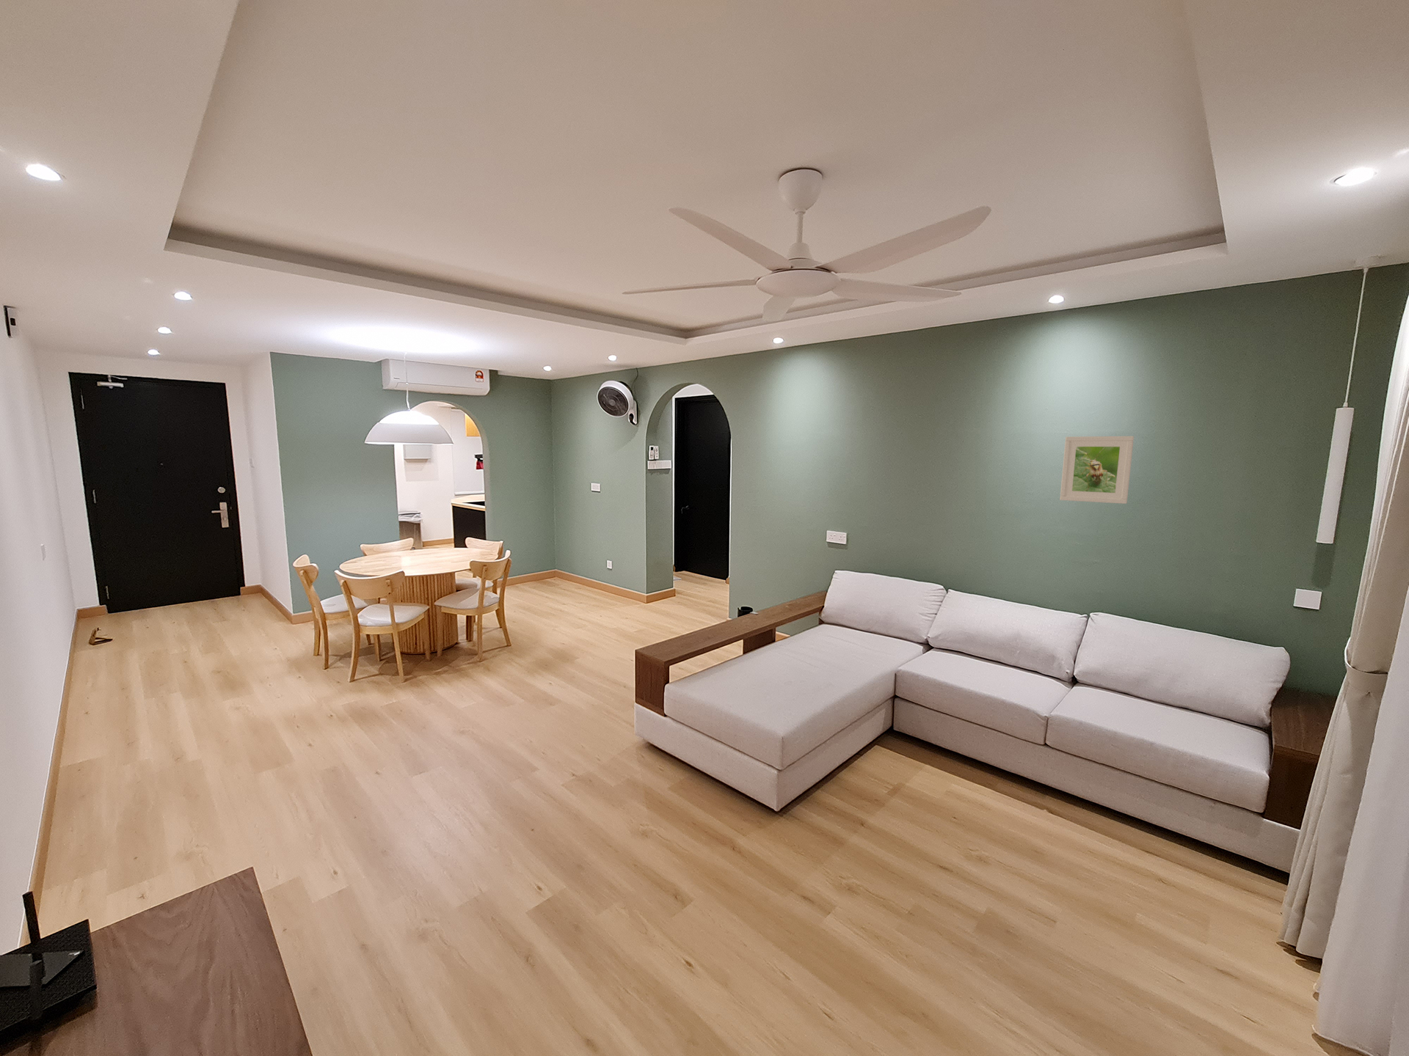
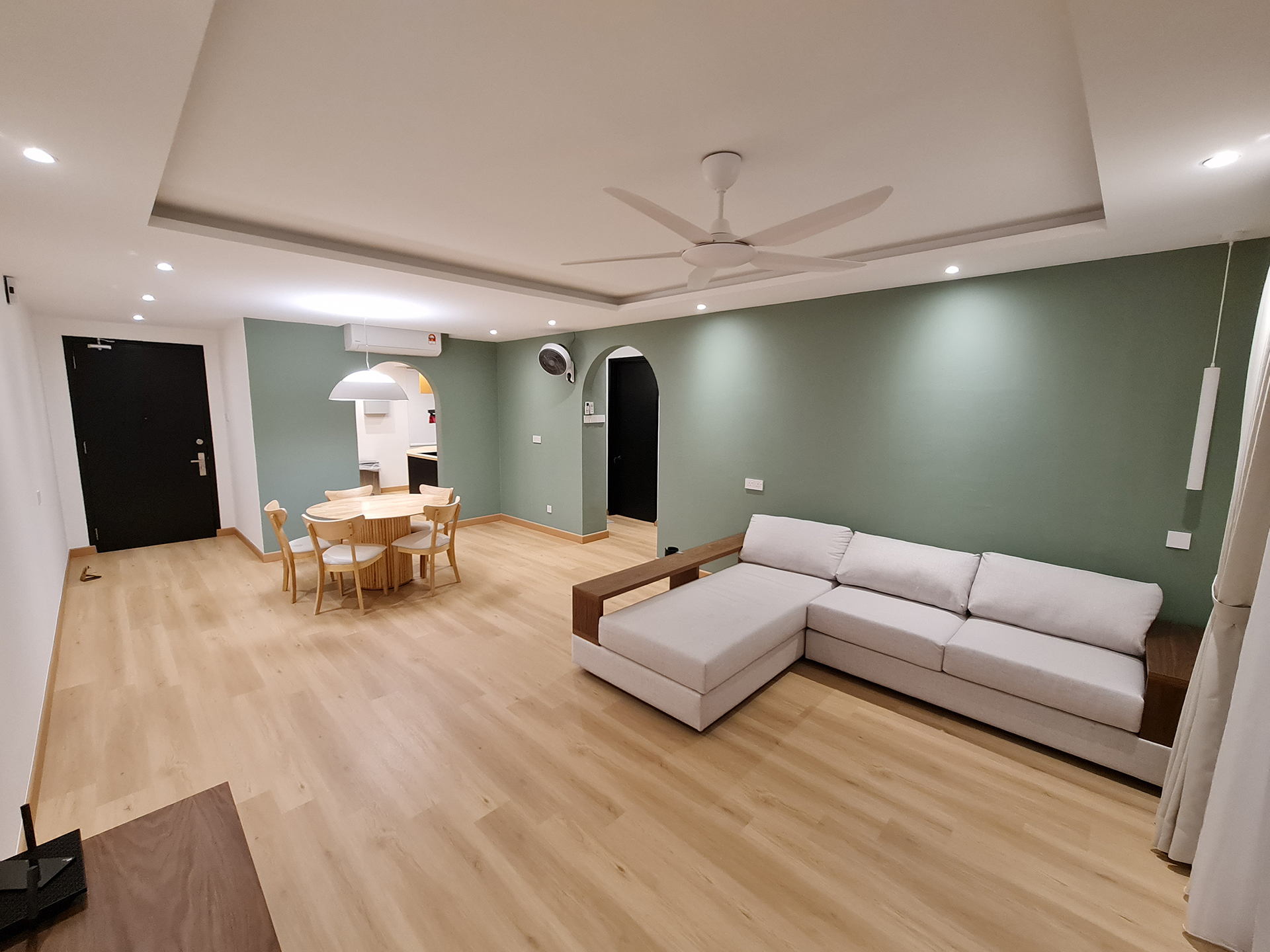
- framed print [1058,436,1135,505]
